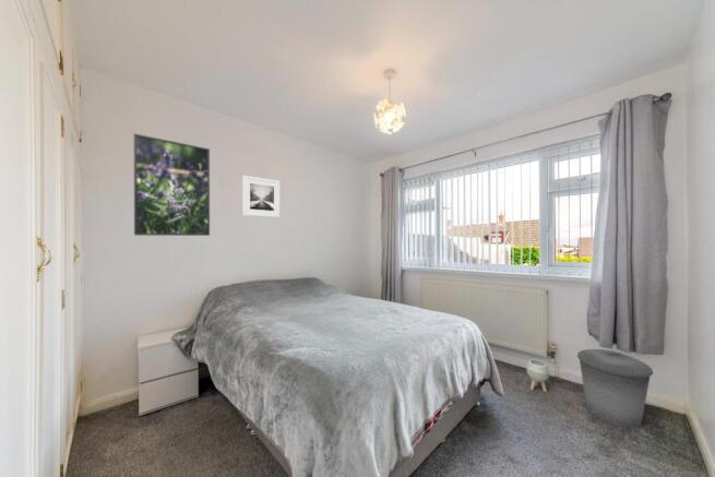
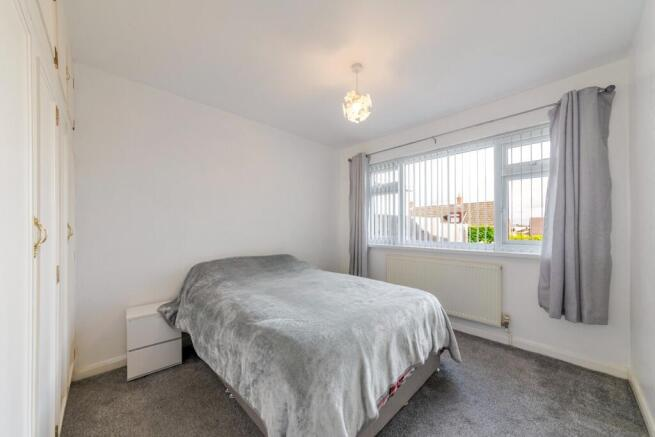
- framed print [133,132,211,237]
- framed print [241,175,281,218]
- planter [525,359,550,393]
- trash can [576,348,654,429]
